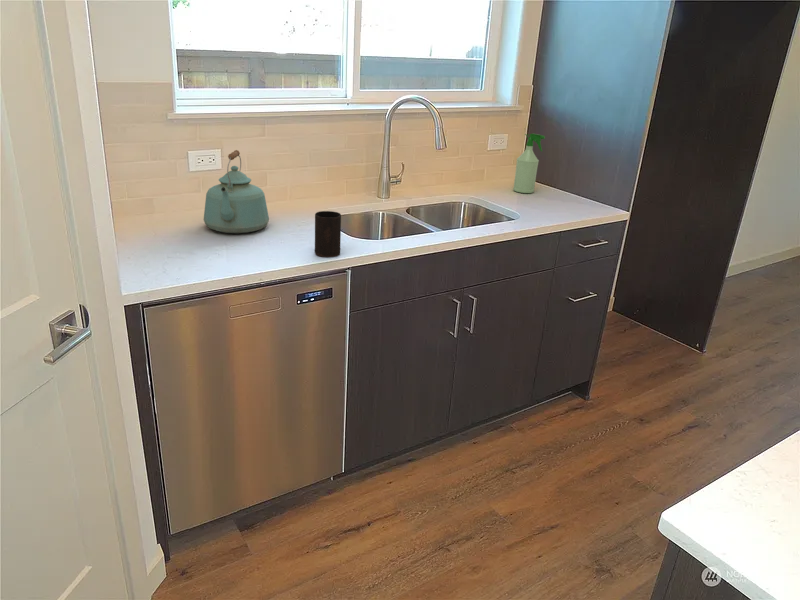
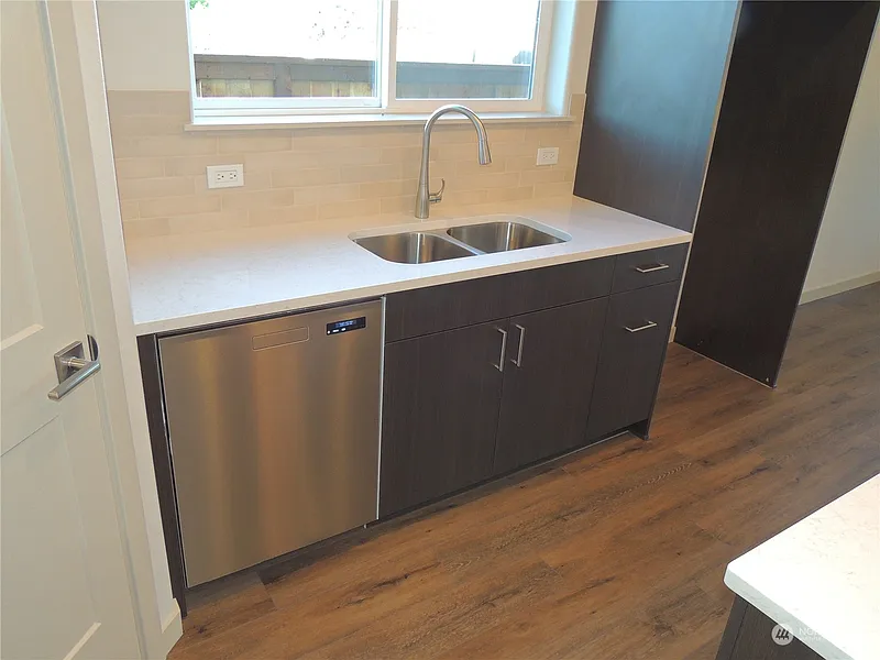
- cup [314,210,342,258]
- spray bottle [512,133,546,194]
- kettle [203,149,270,234]
